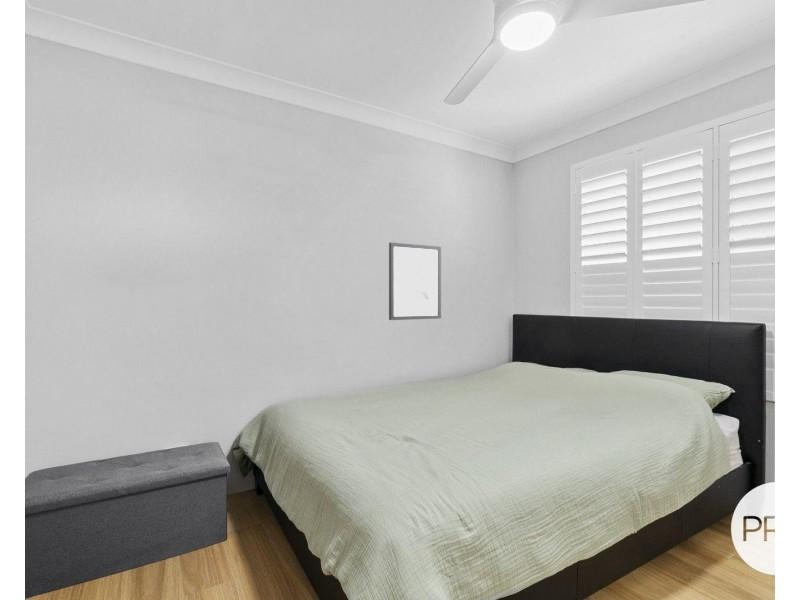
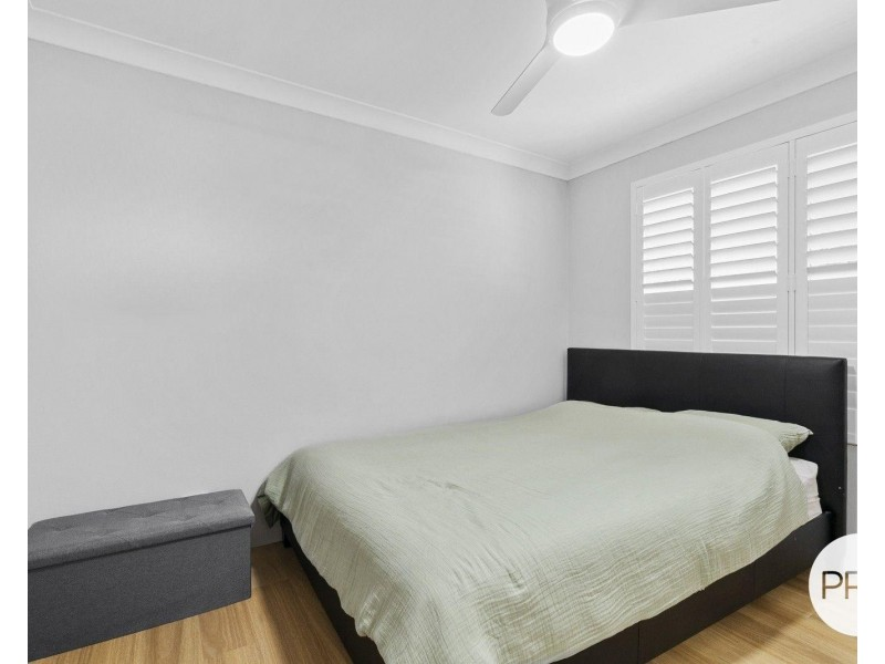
- wall art [388,242,442,321]
